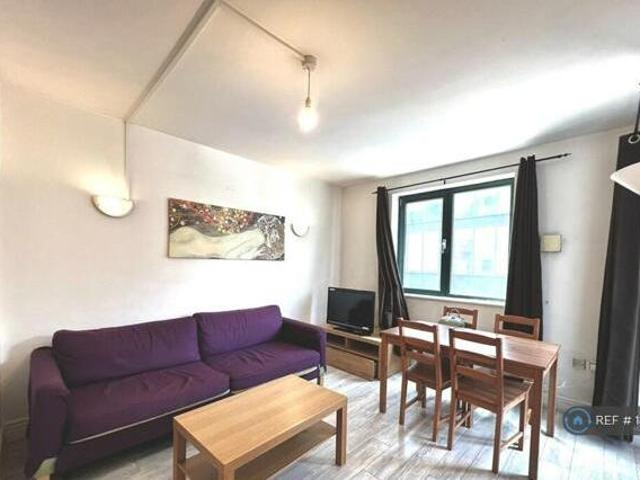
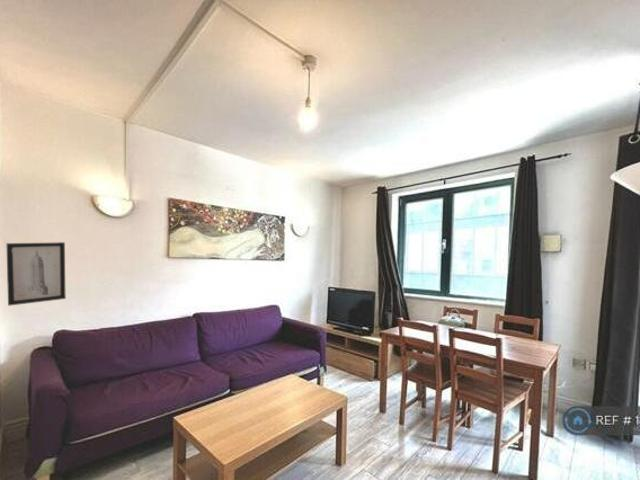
+ wall art [5,241,67,307]
